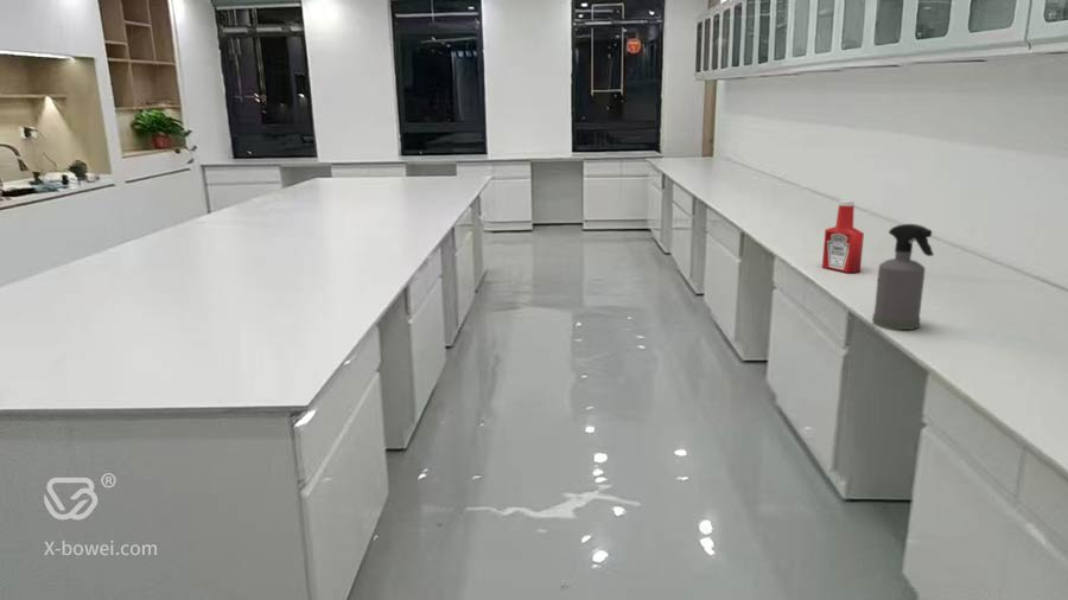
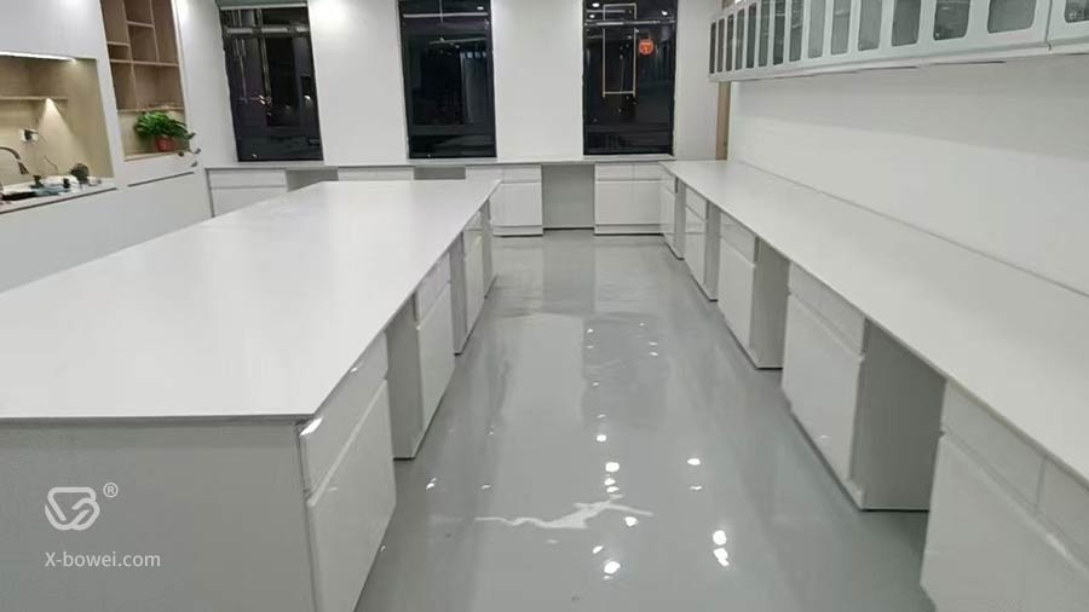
- soap bottle [821,199,865,274]
- spray bottle [871,223,935,331]
